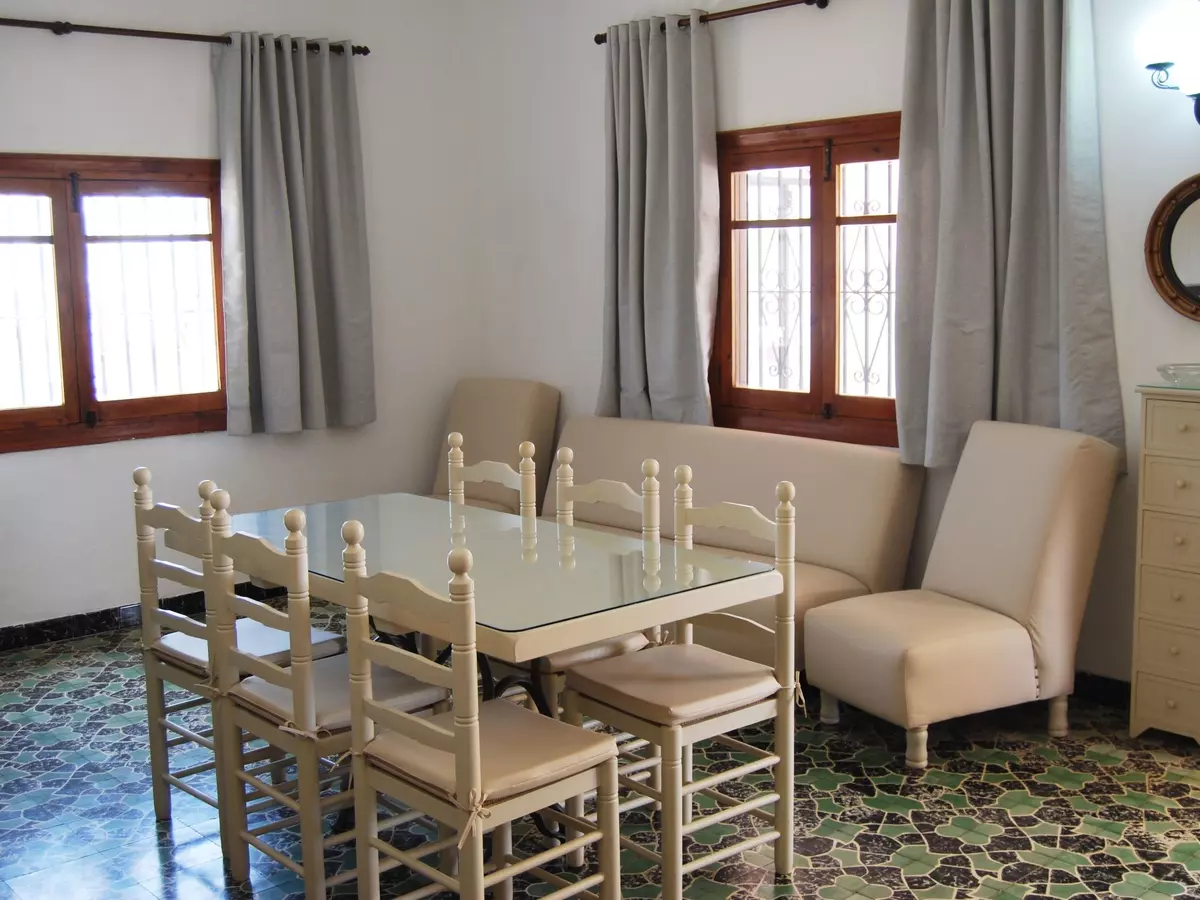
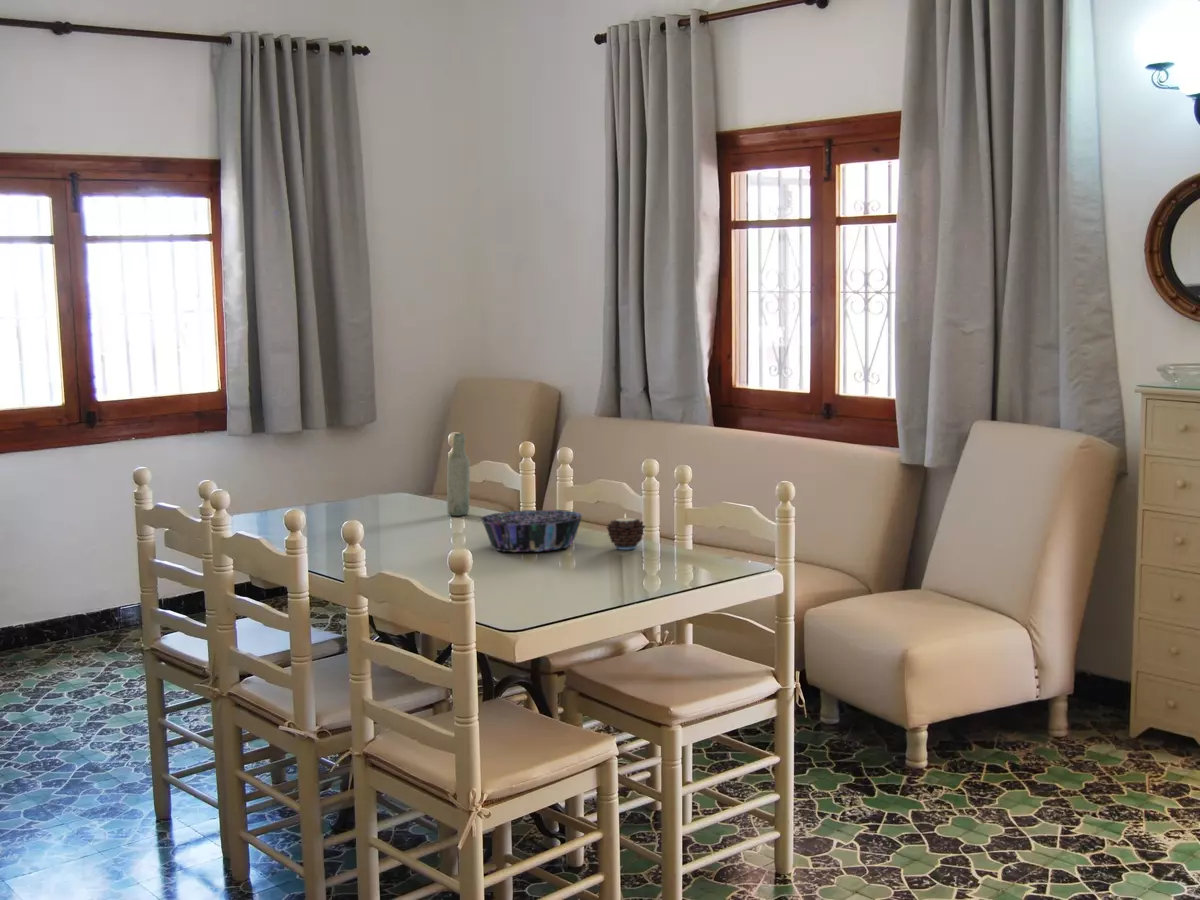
+ candle [606,512,646,551]
+ bottle [446,432,471,517]
+ decorative bowl [479,509,585,553]
